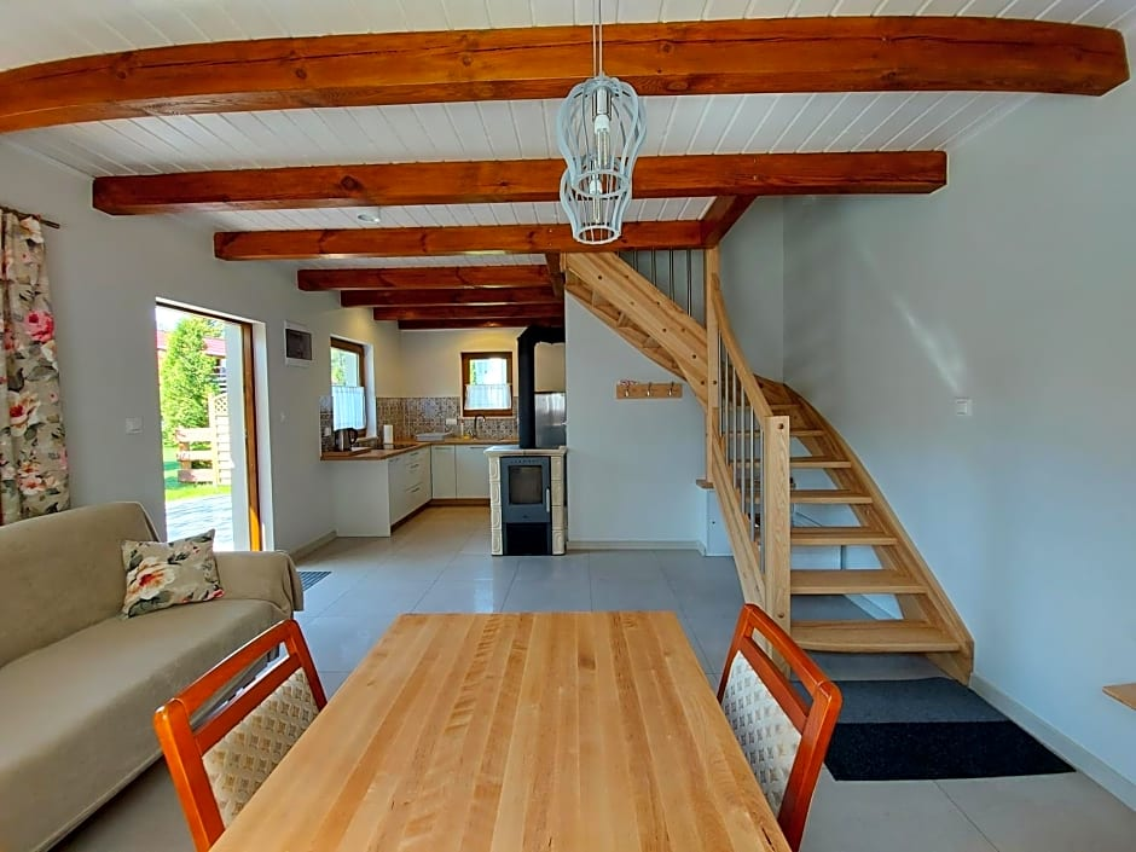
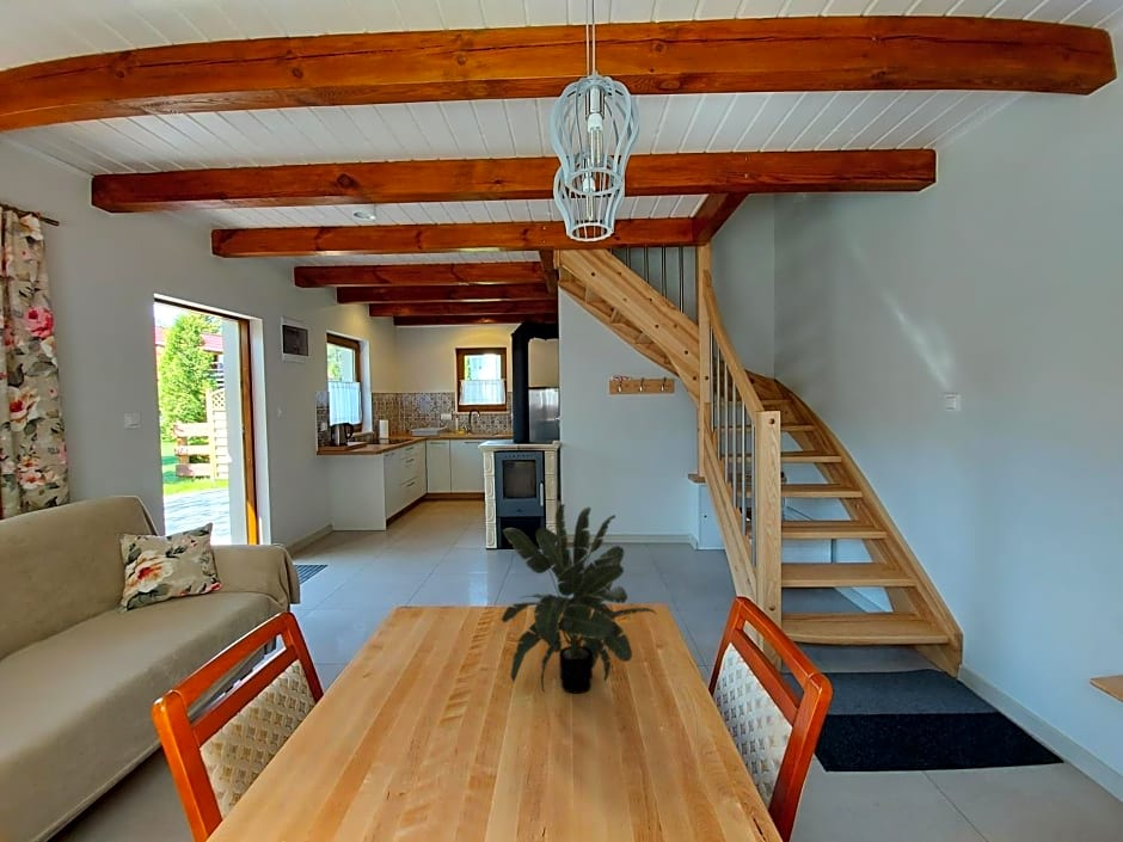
+ potted plant [501,503,657,695]
